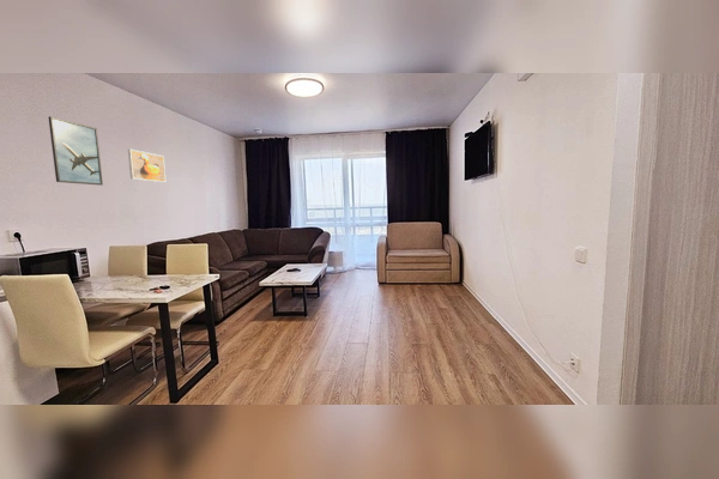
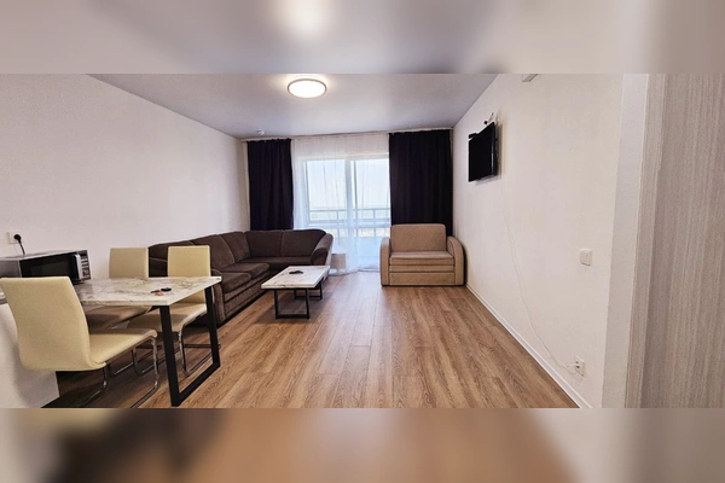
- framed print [127,148,167,183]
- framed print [48,115,104,187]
